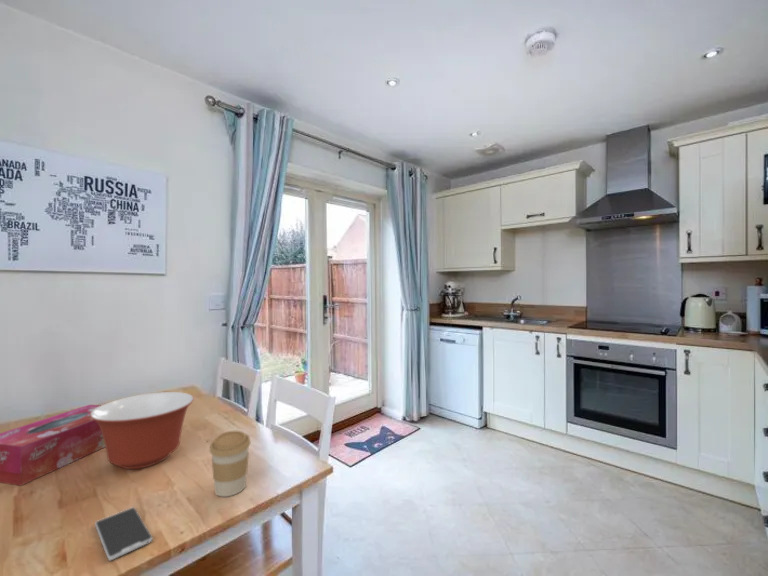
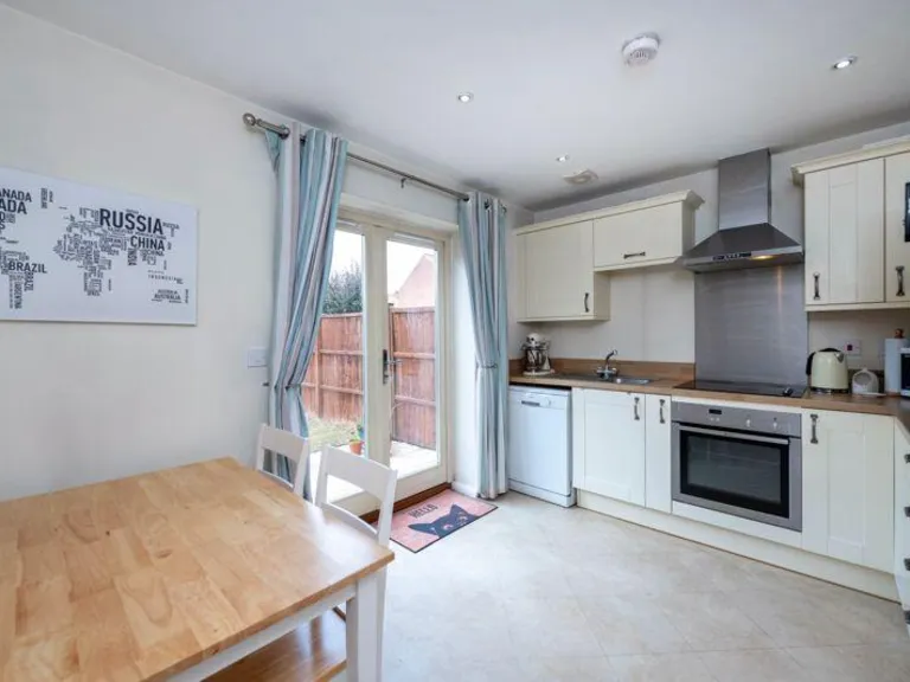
- tissue box [0,404,106,487]
- coffee cup [208,430,252,498]
- smartphone [94,506,153,561]
- mixing bowl [90,391,195,470]
